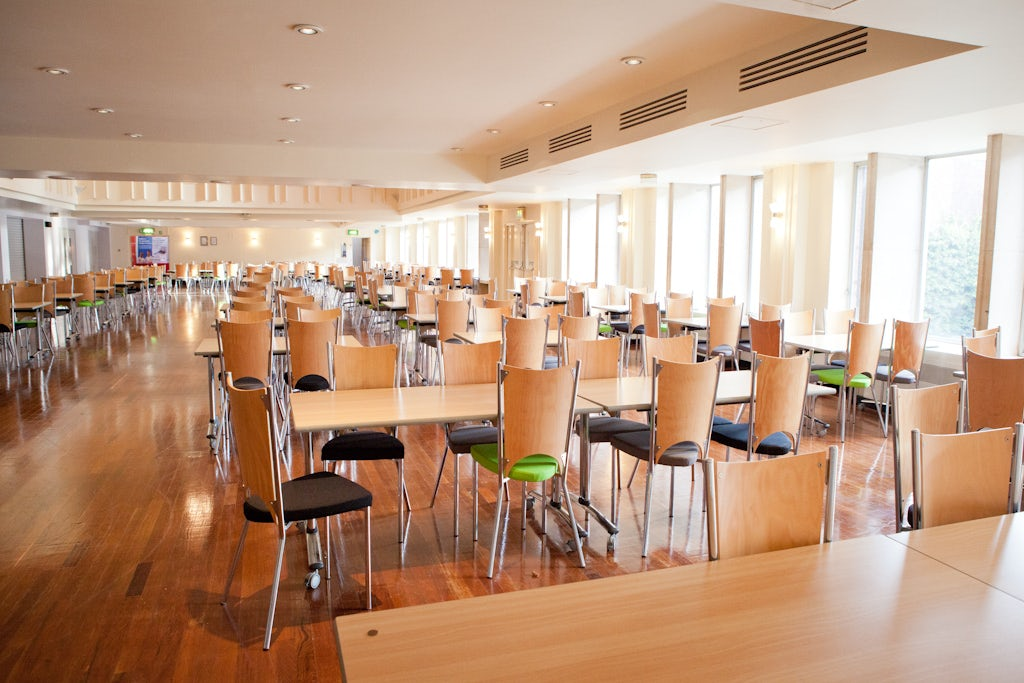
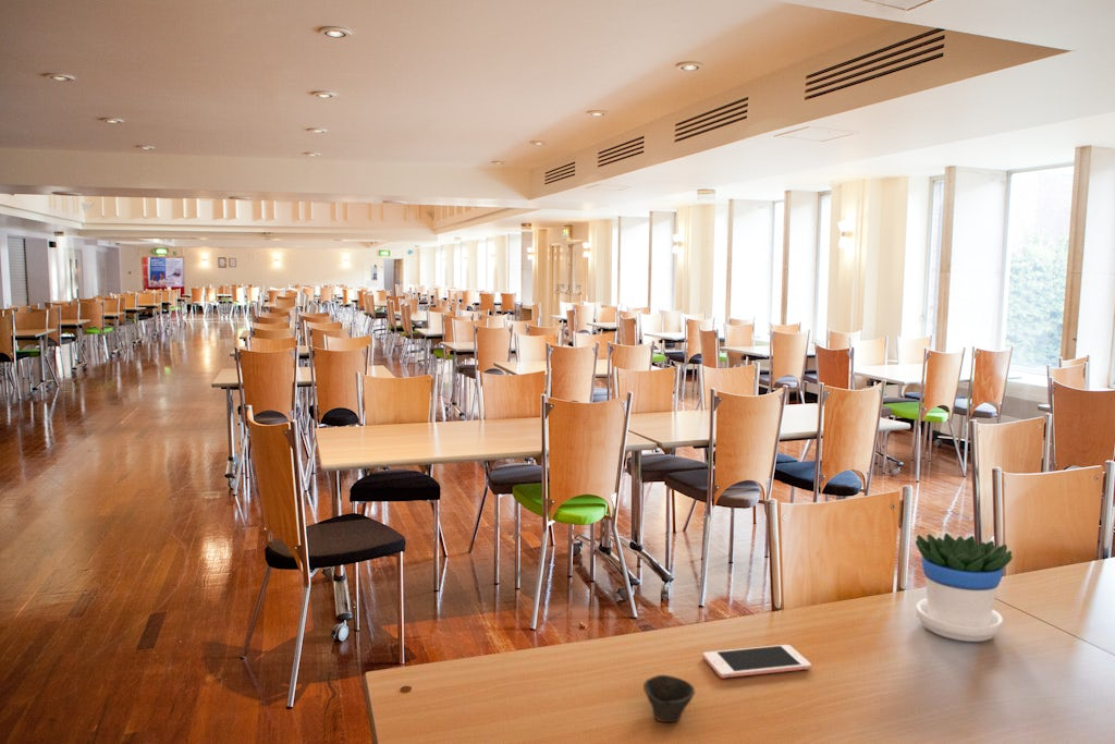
+ flowerpot [915,532,1014,643]
+ cell phone [702,644,812,679]
+ cup [642,674,696,723]
